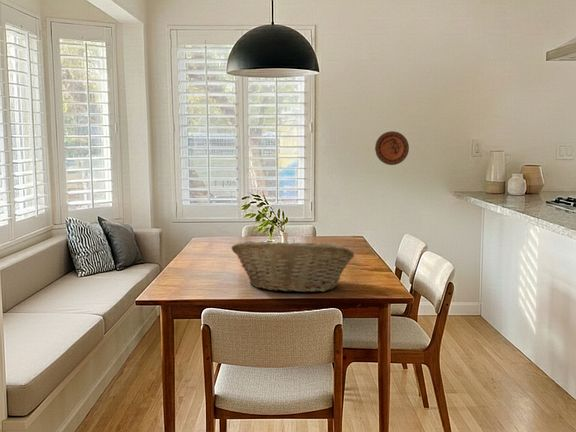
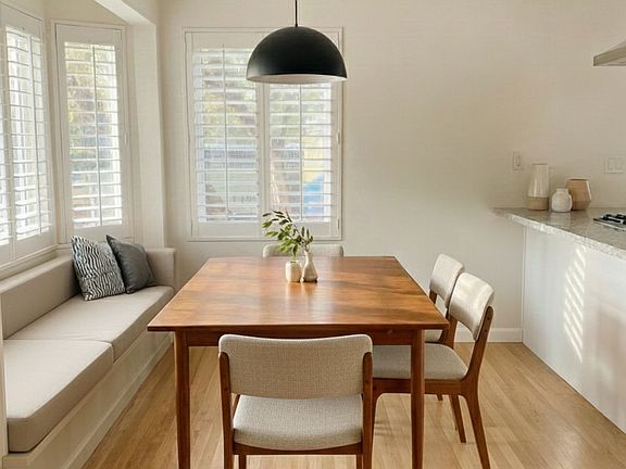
- fruit basket [231,239,355,293]
- decorative plate [374,130,410,166]
